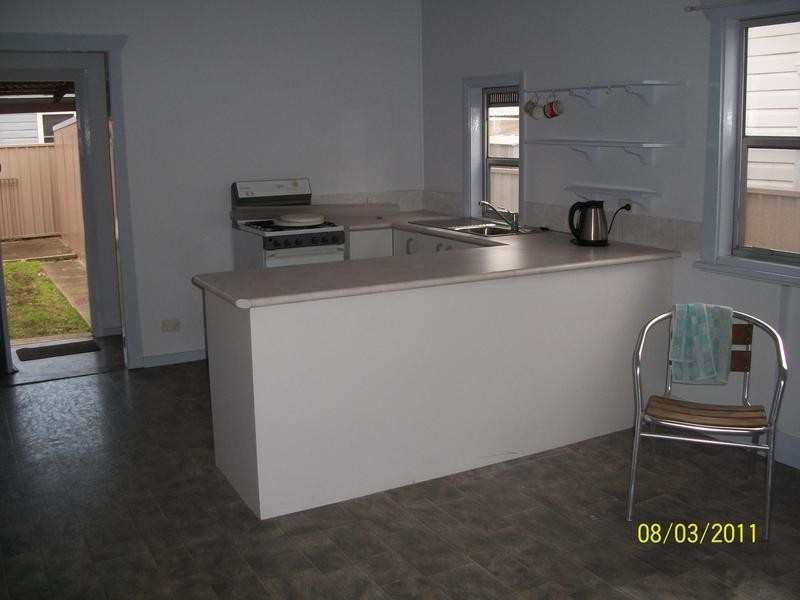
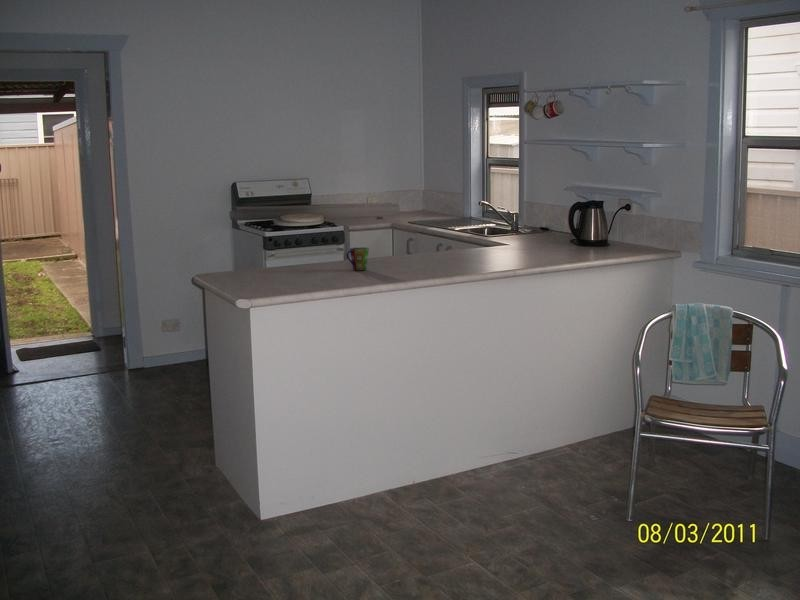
+ cup [345,246,370,271]
